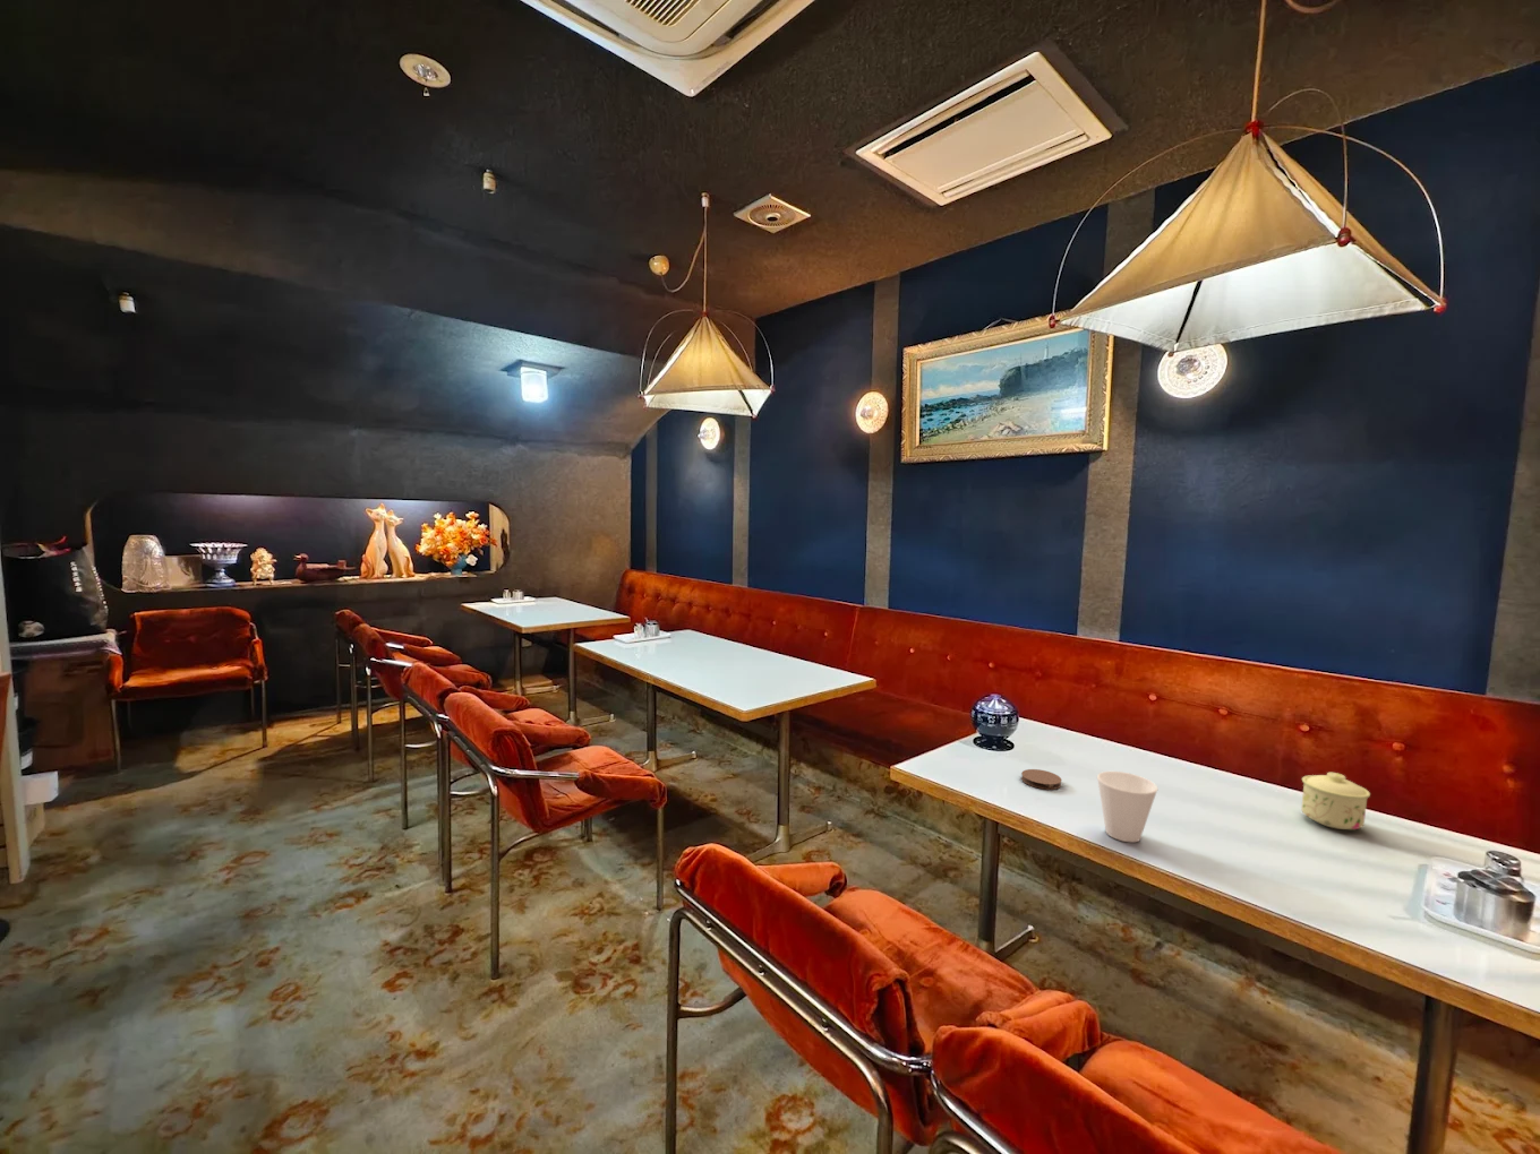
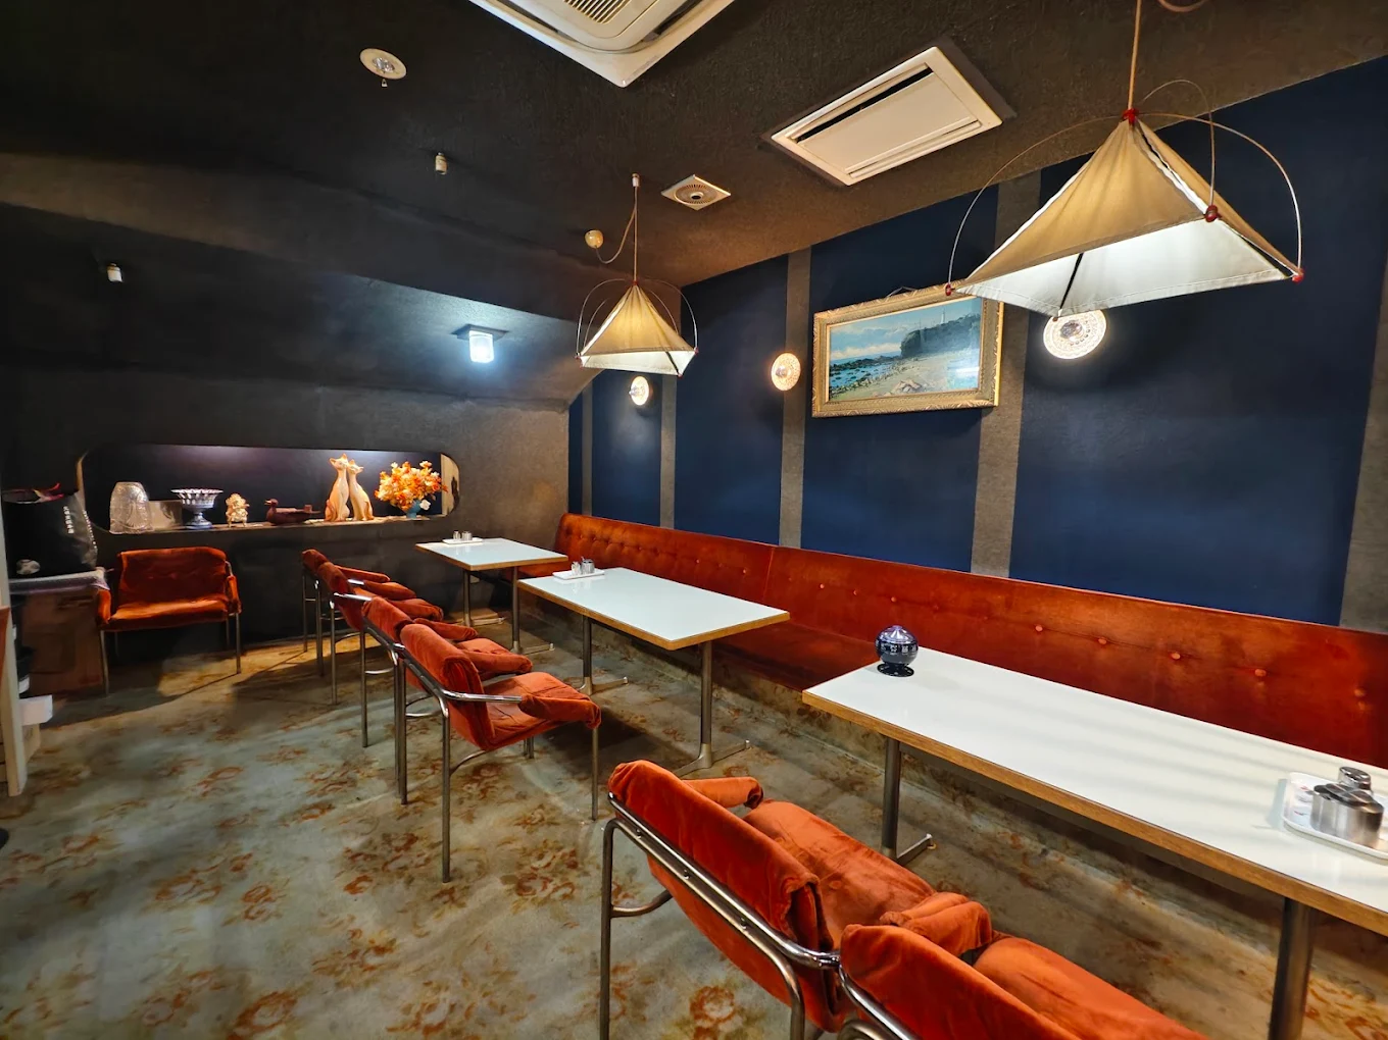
- coaster [1020,769,1063,790]
- sugar bowl [1300,772,1371,830]
- cup [1096,771,1158,842]
